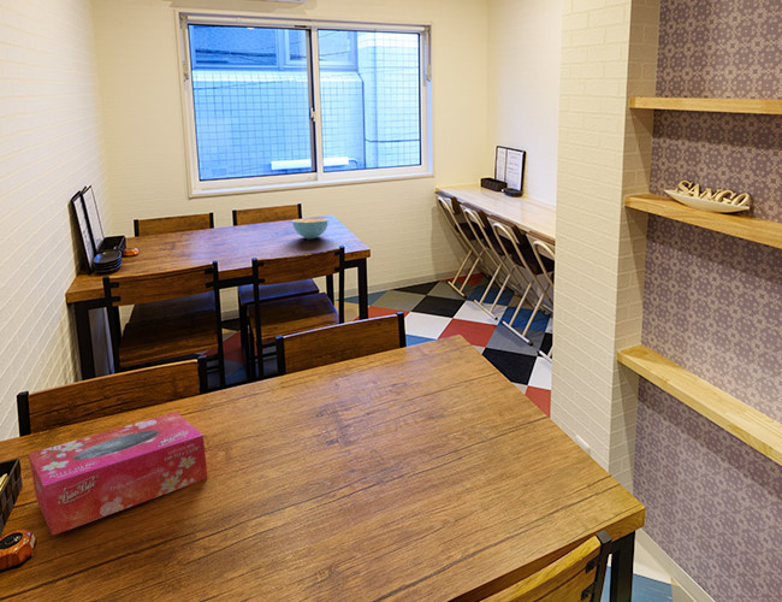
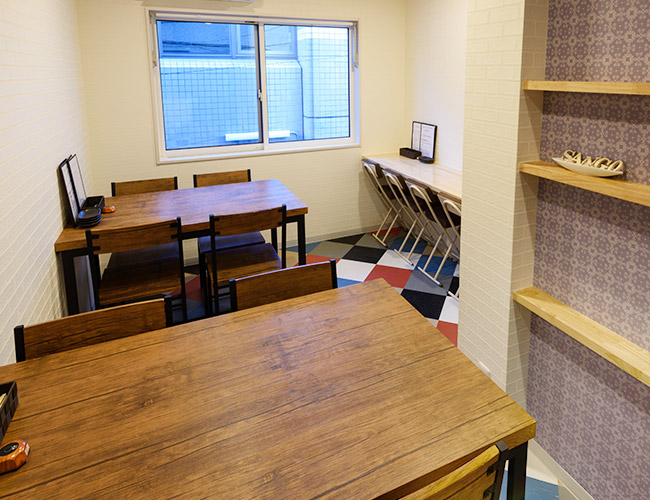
- cereal bowl [291,218,328,240]
- tissue box [28,411,208,537]
